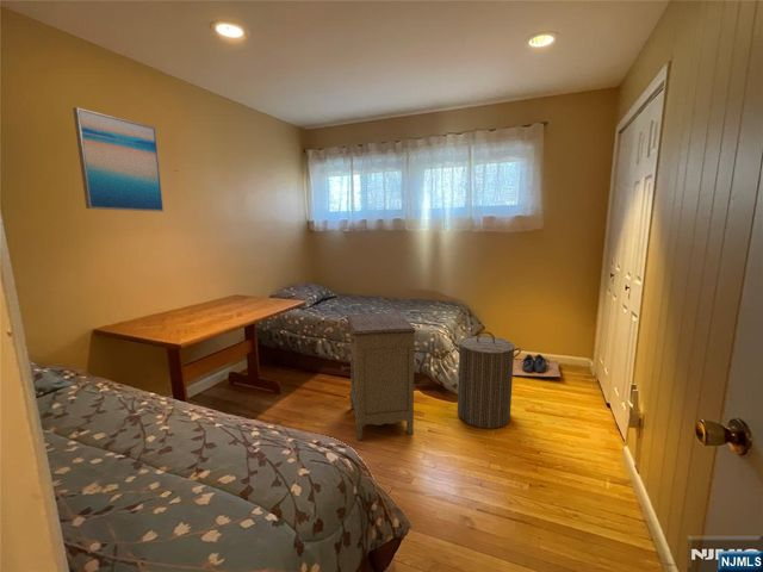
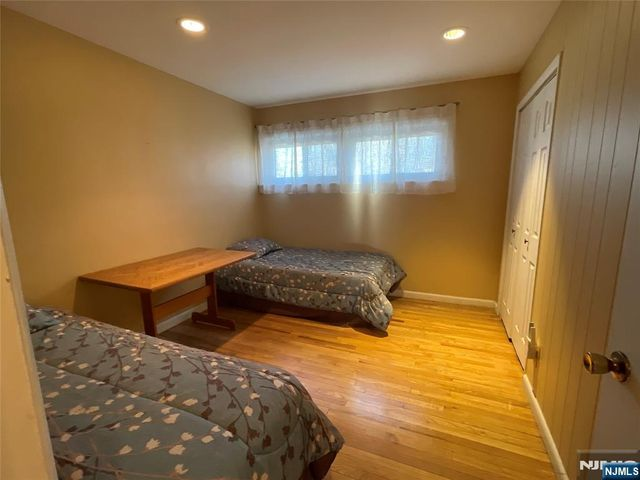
- wall art [72,106,165,213]
- laundry hamper [452,330,522,430]
- shoe [513,353,562,378]
- nightstand [340,311,416,441]
